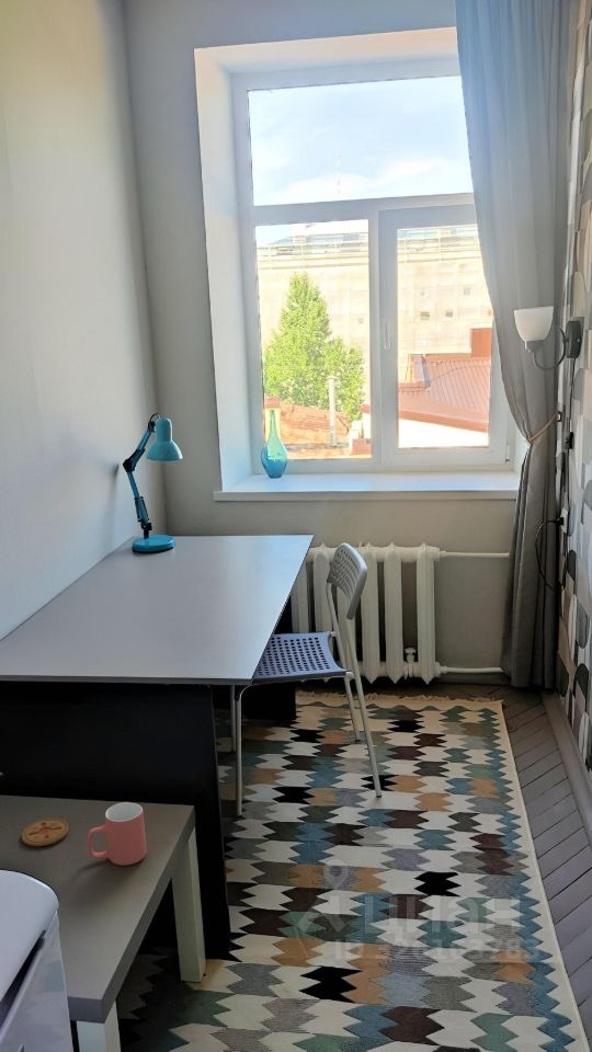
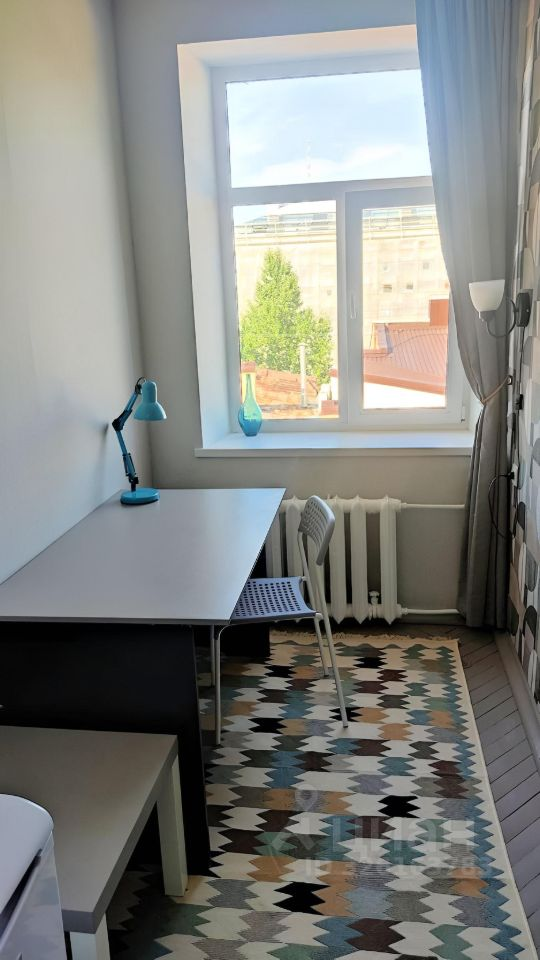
- coaster [21,817,70,847]
- mug [86,801,148,866]
